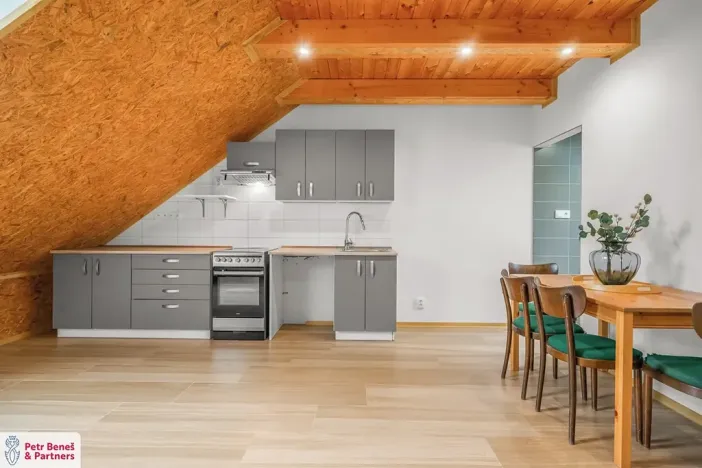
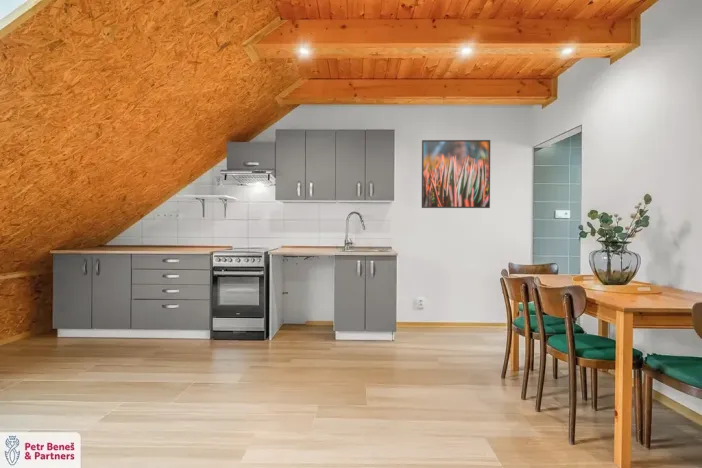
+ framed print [421,139,491,209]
